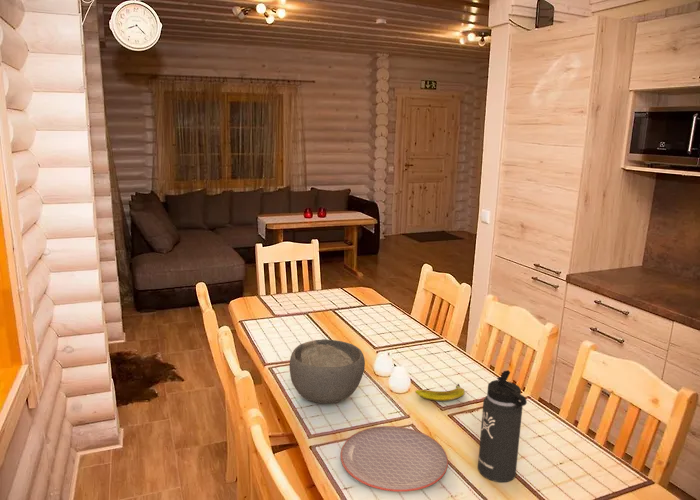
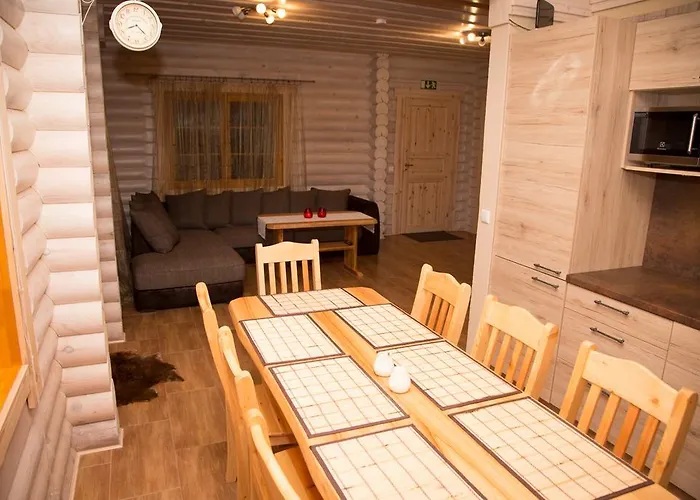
- banana [415,383,466,402]
- thermos bottle [477,369,528,483]
- plate [340,425,449,493]
- bowl [289,338,366,404]
